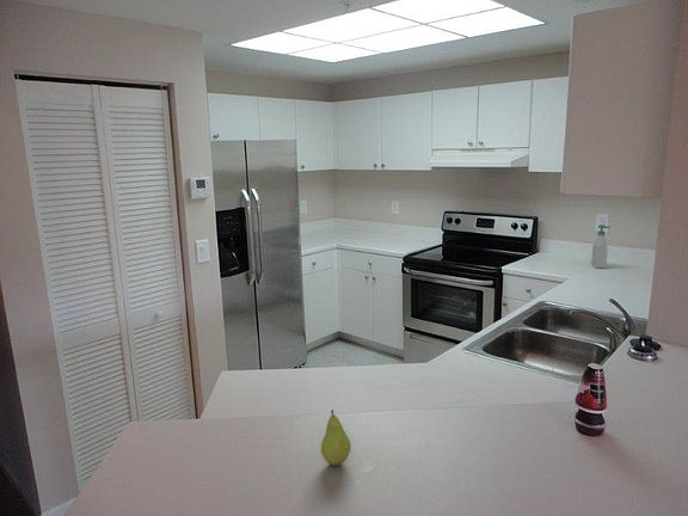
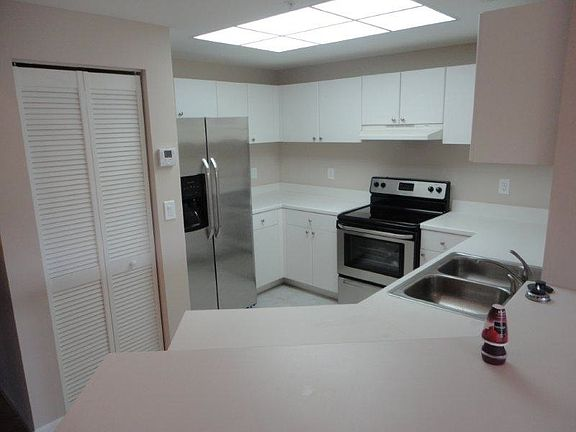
- soap bottle [590,223,612,269]
- fruit [320,408,352,467]
